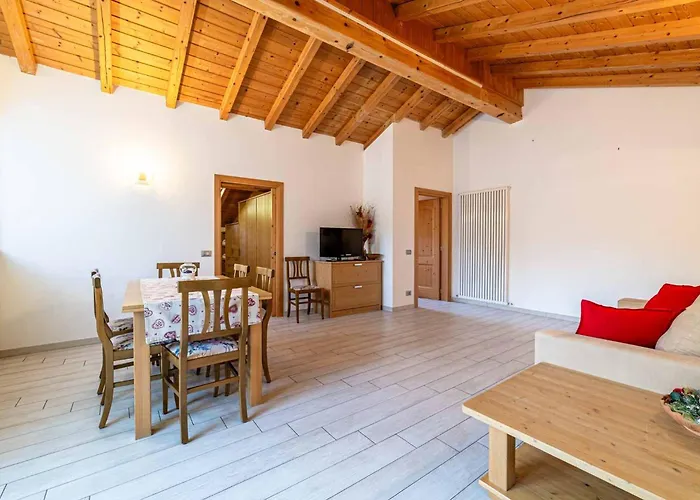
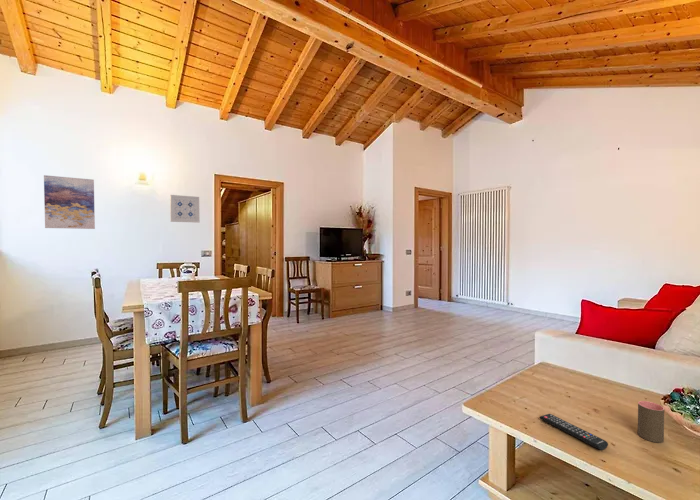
+ remote control [539,413,609,451]
+ cup [637,400,665,444]
+ wall art [169,194,201,224]
+ wall art [43,174,96,230]
